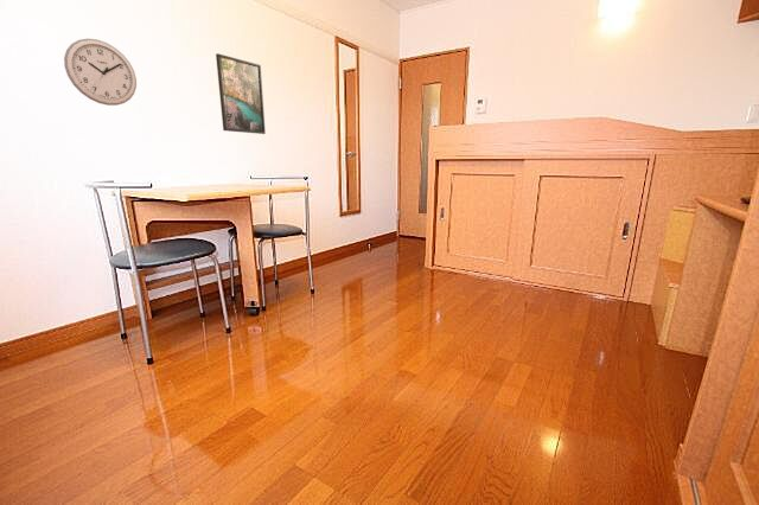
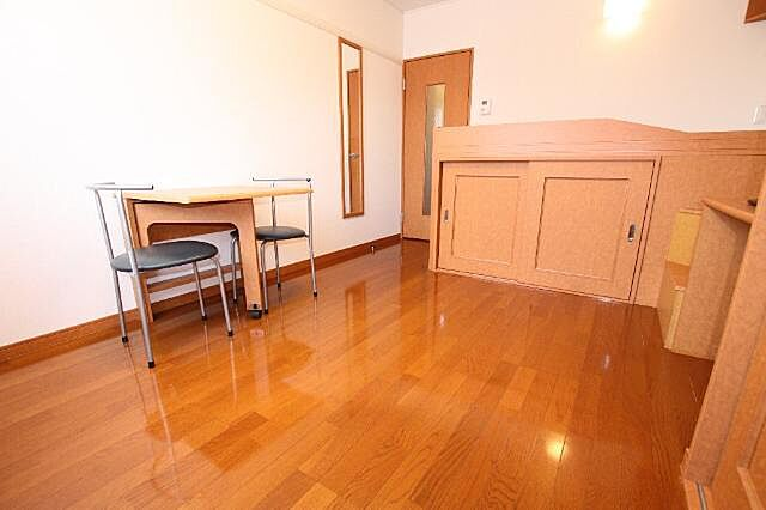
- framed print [215,52,267,135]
- wall clock [63,38,138,107]
